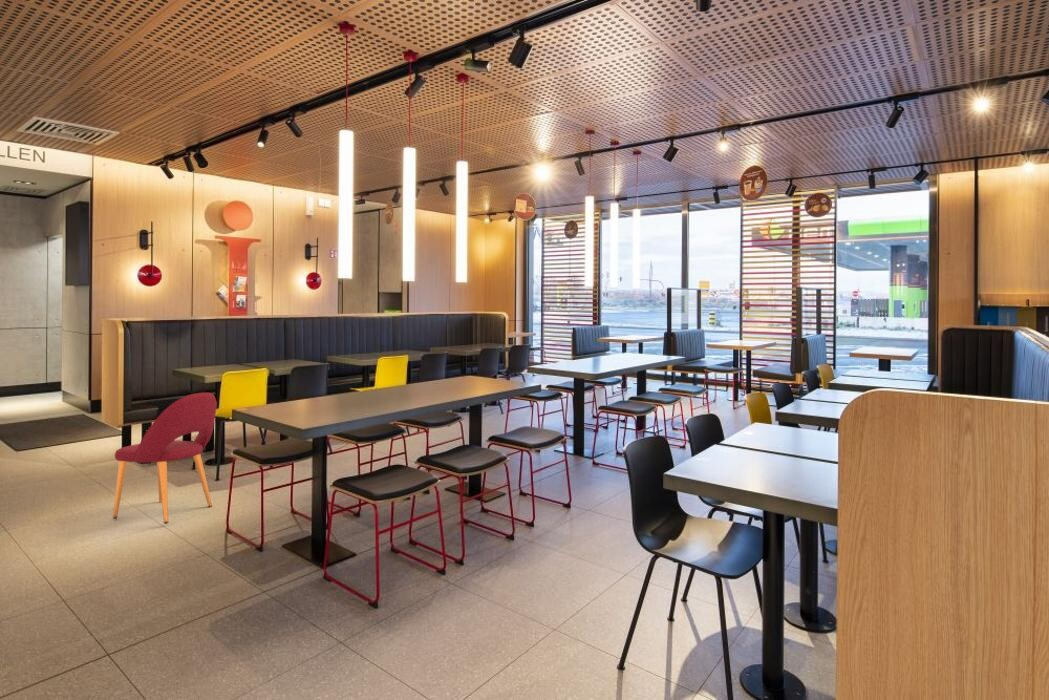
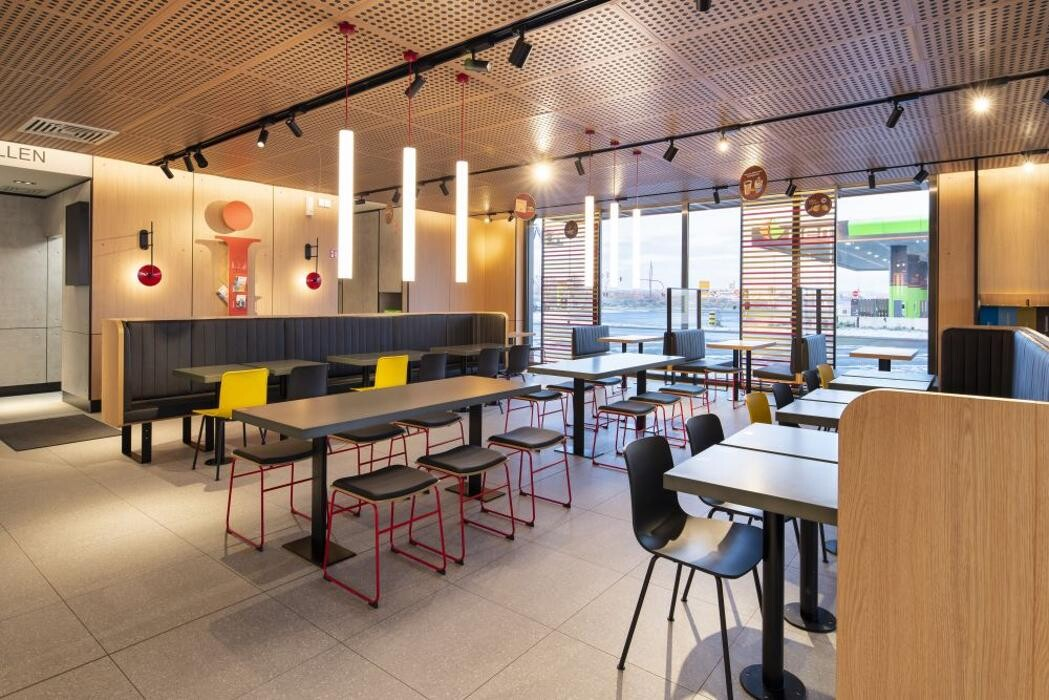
- dining chair [112,391,218,525]
